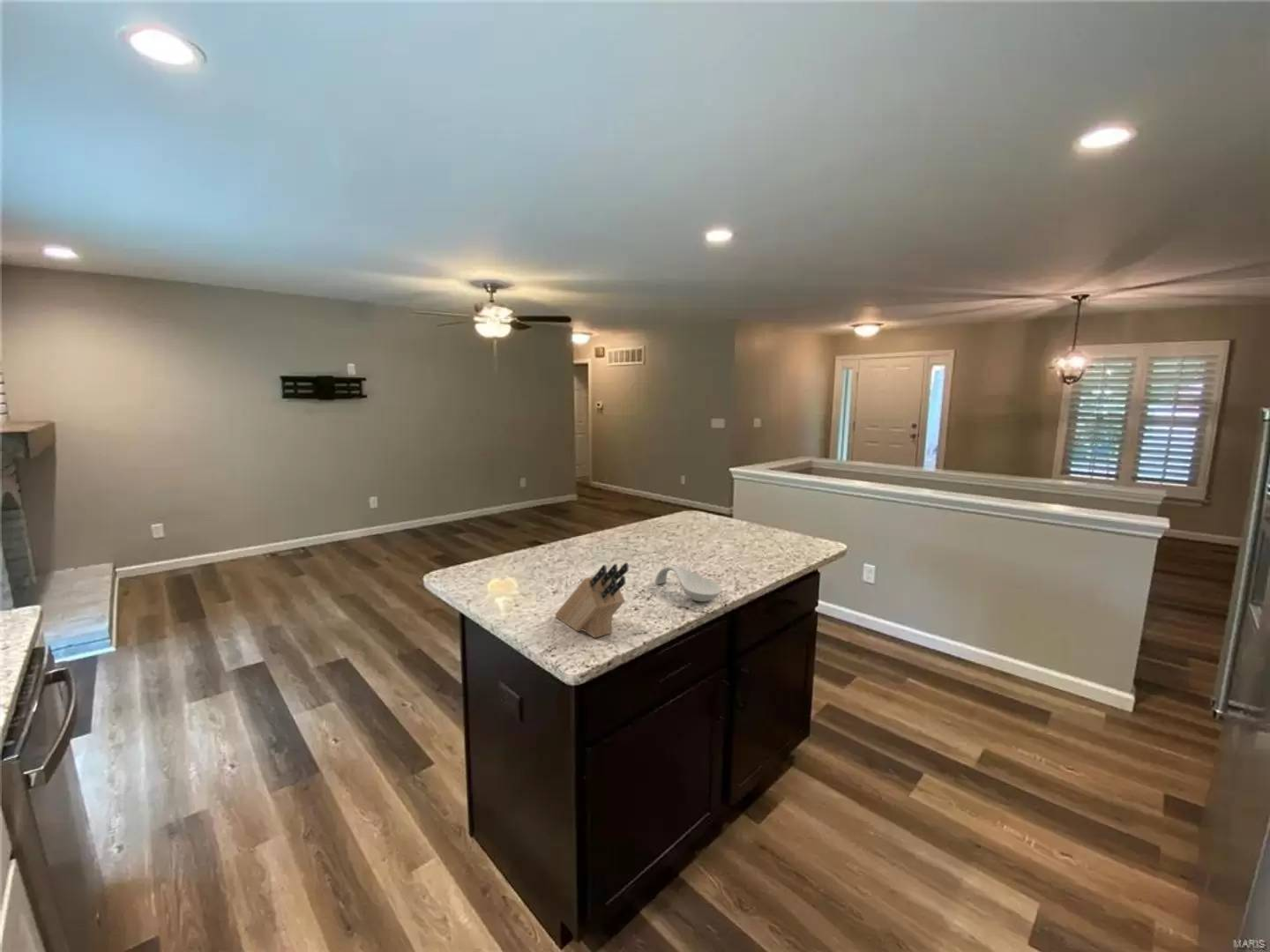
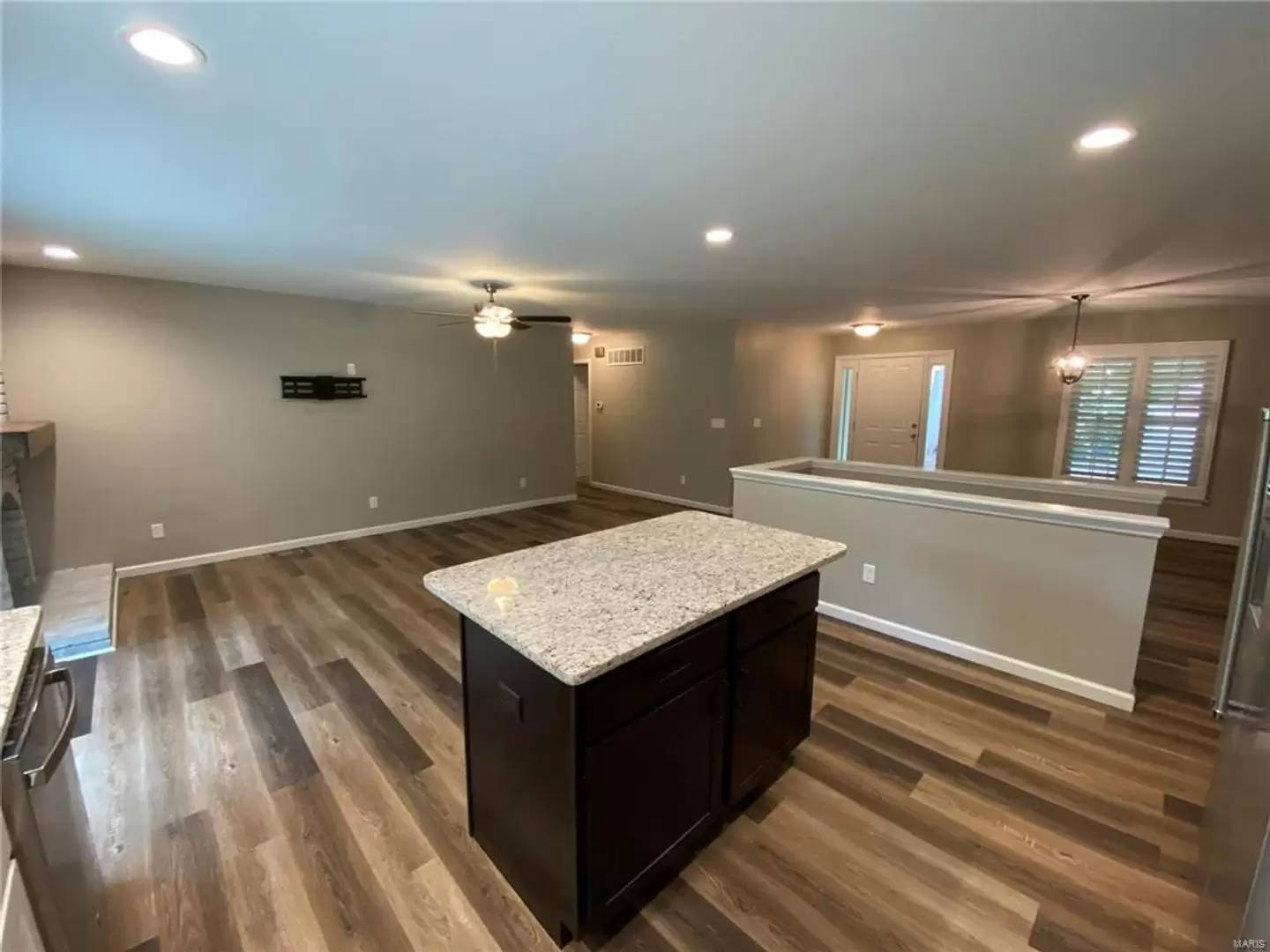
- spoon rest [654,565,723,602]
- knife block [555,562,630,639]
